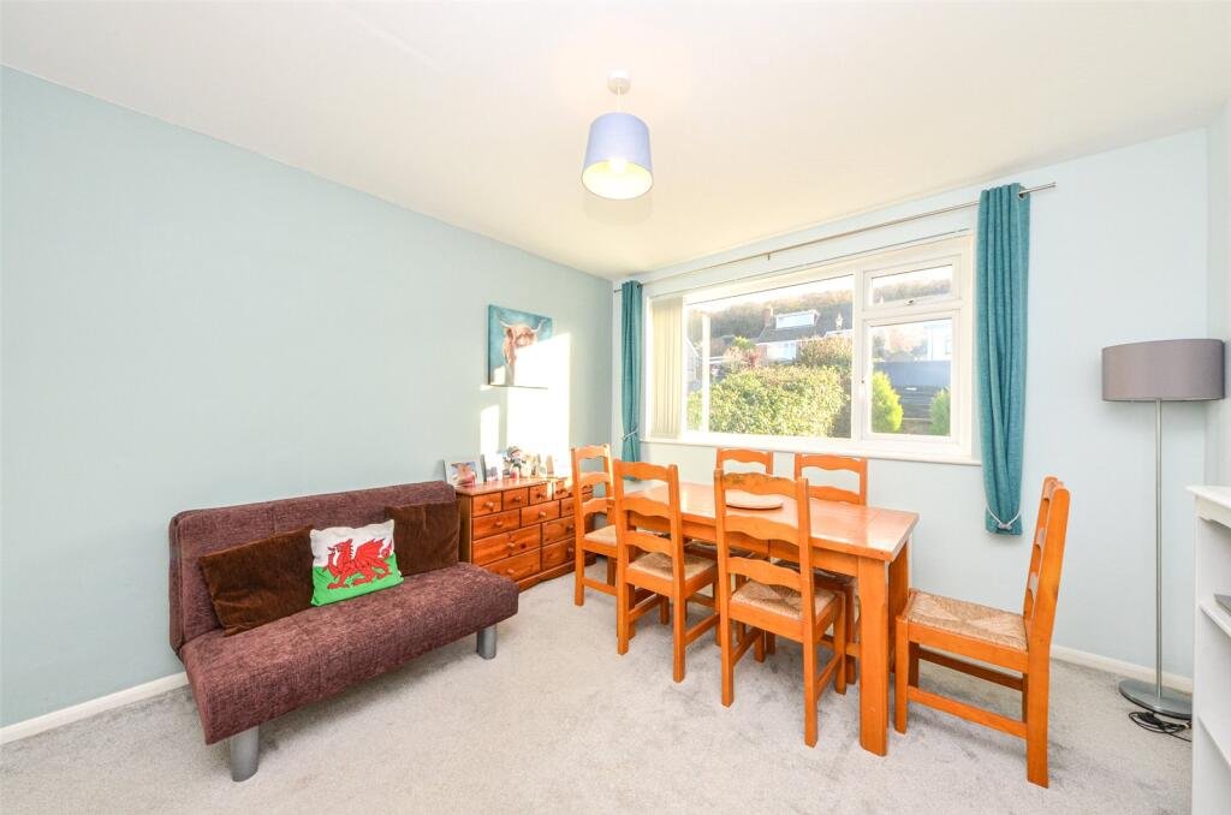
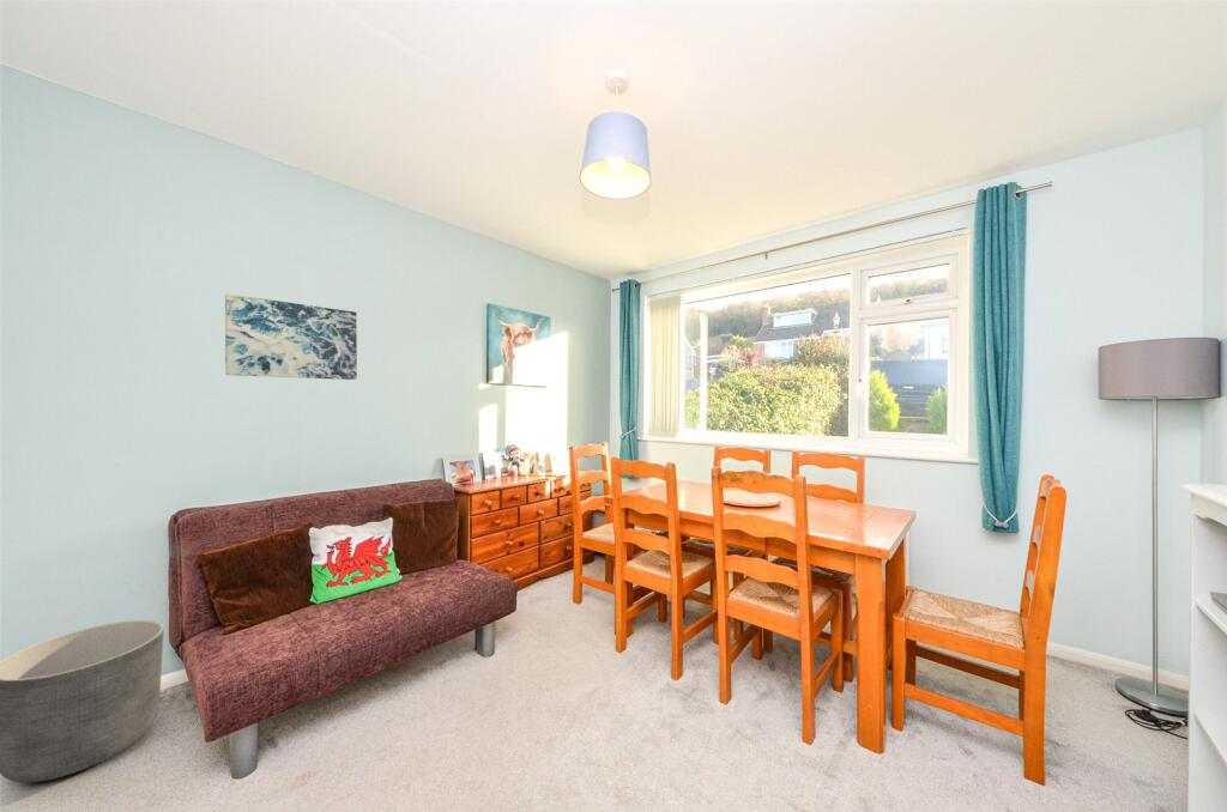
+ planter [0,619,165,783]
+ wall art [224,292,358,381]
